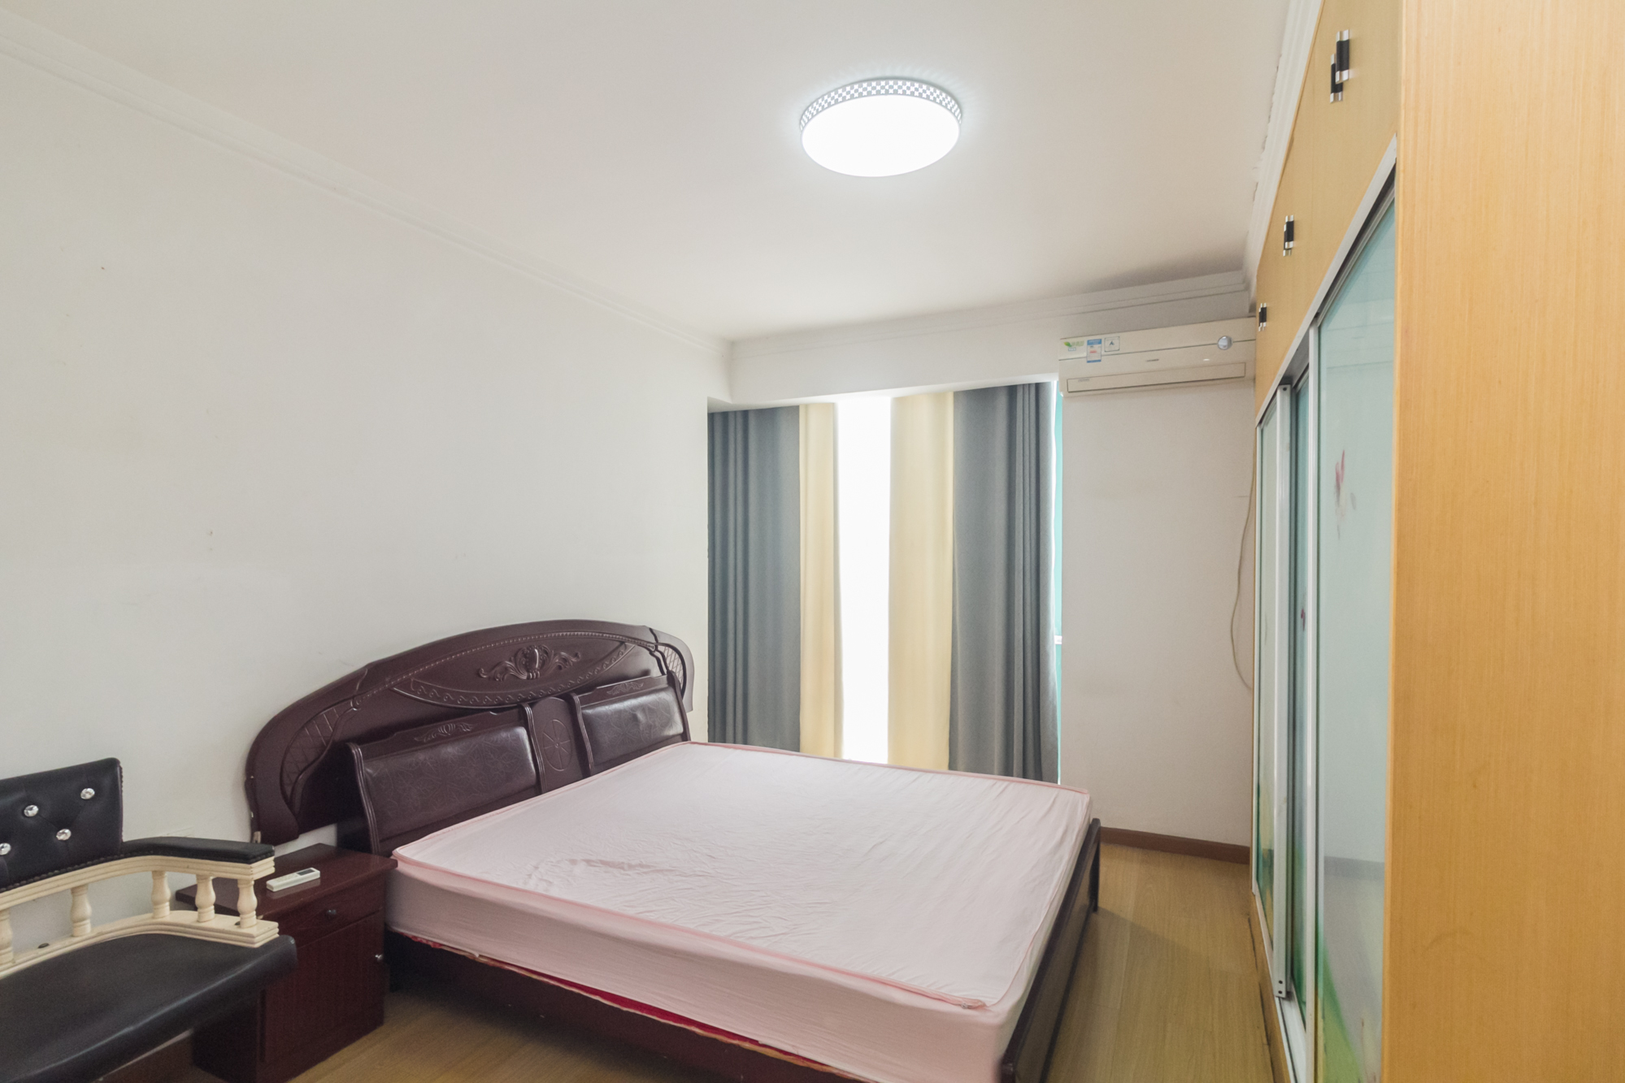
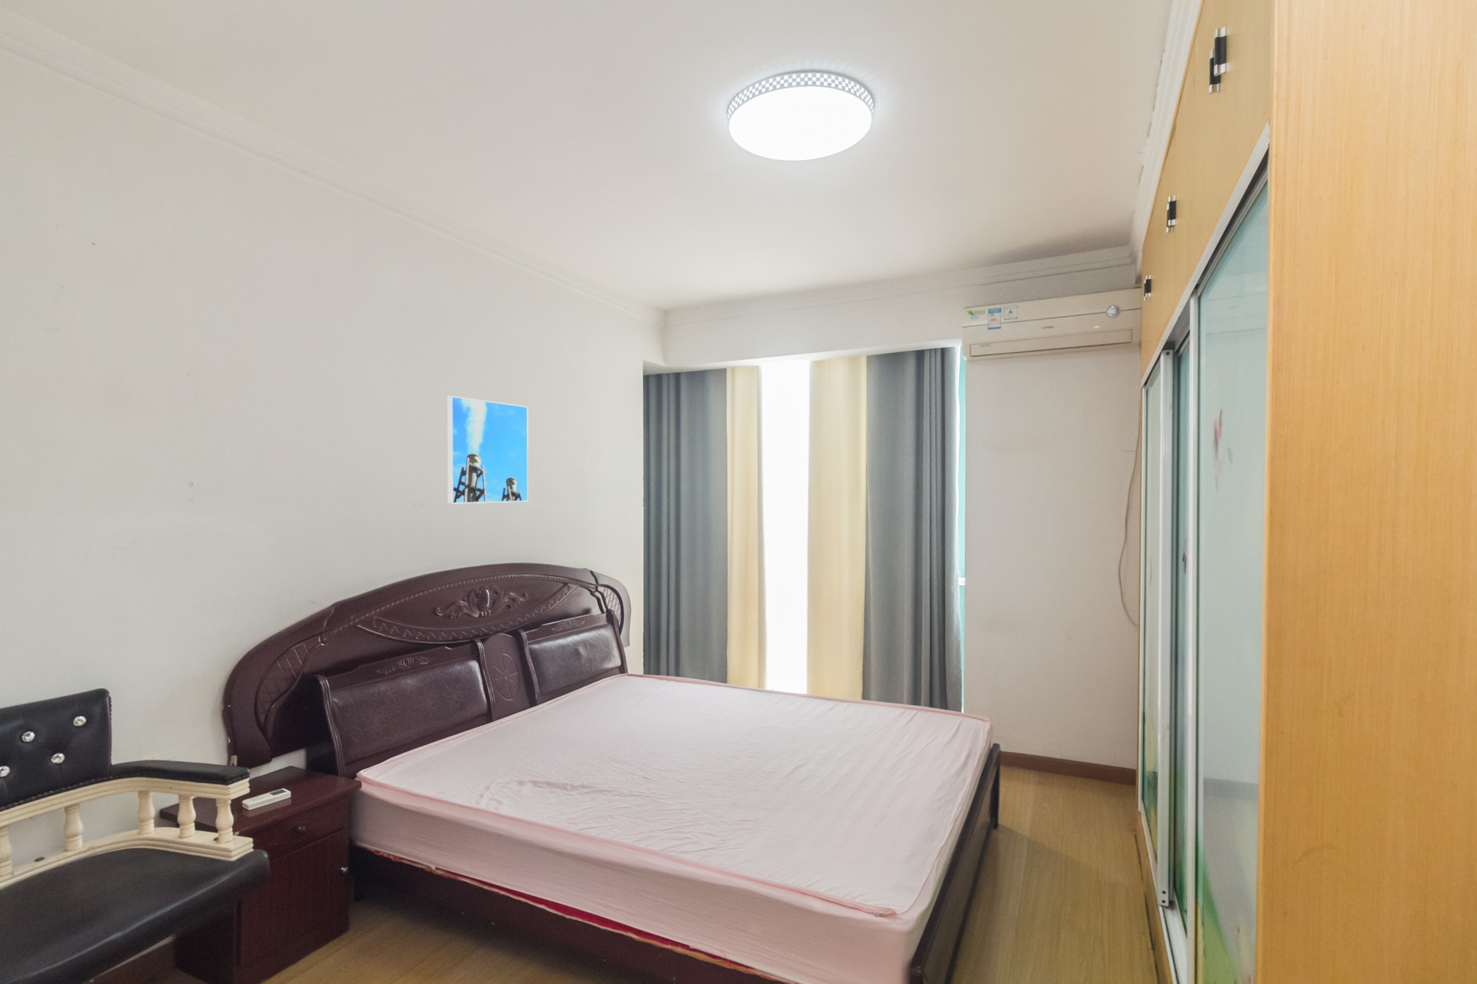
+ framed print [446,395,529,505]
